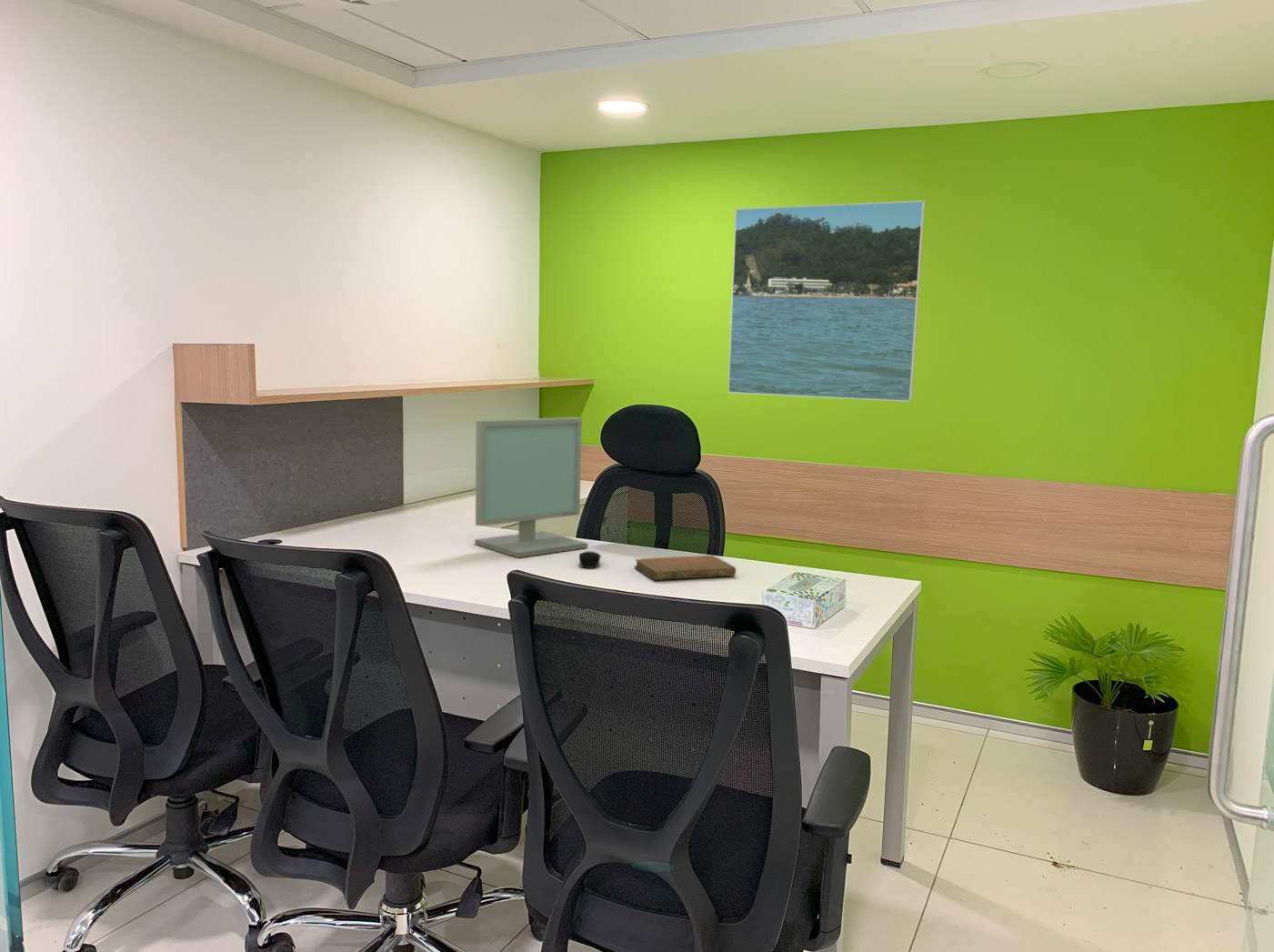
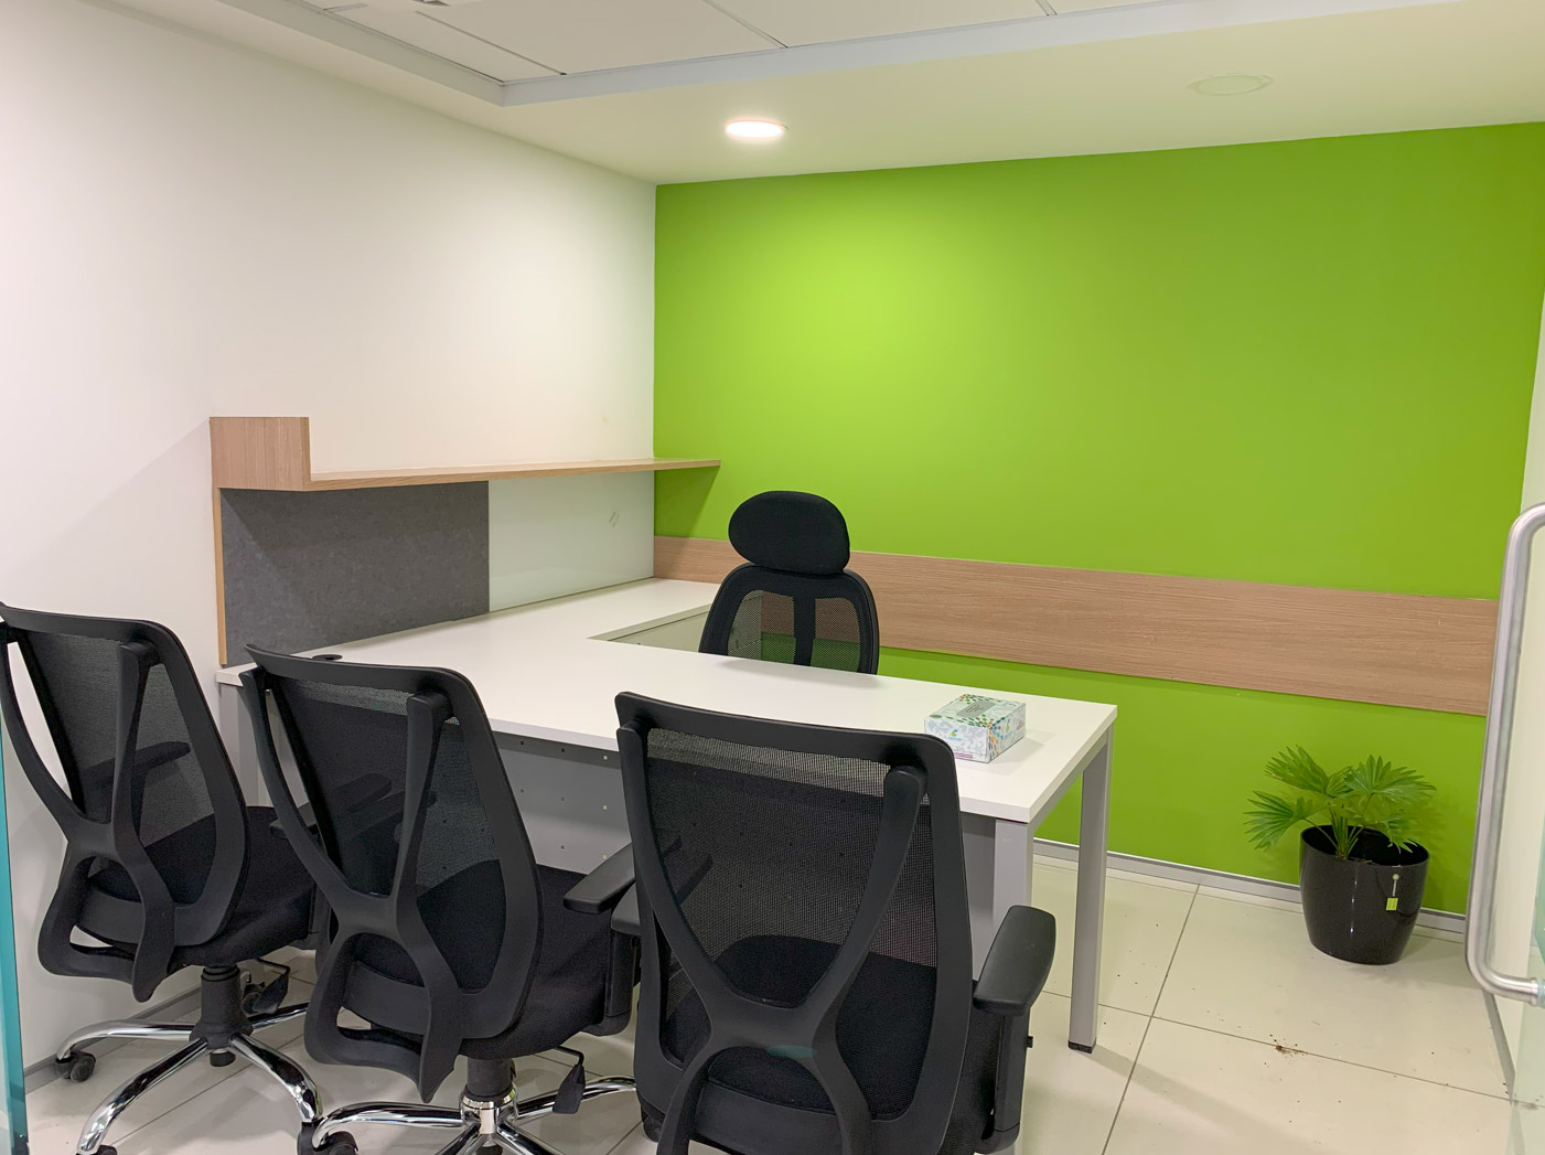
- notebook [634,555,737,581]
- computer monitor [474,416,588,558]
- computer mouse [578,550,602,569]
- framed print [727,199,926,403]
